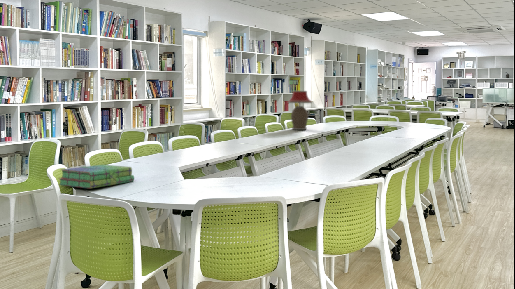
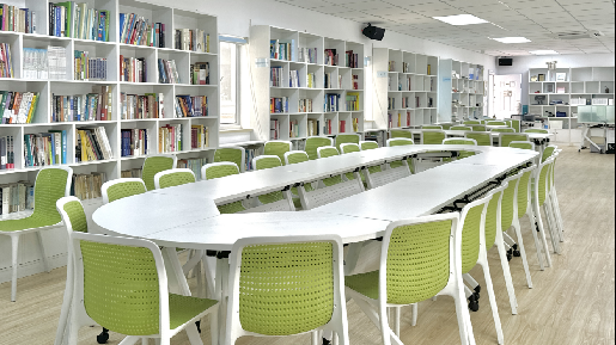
- stack of books [58,164,135,189]
- table lamp [286,90,313,131]
